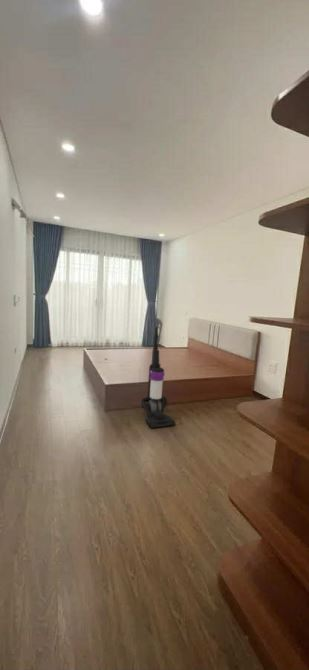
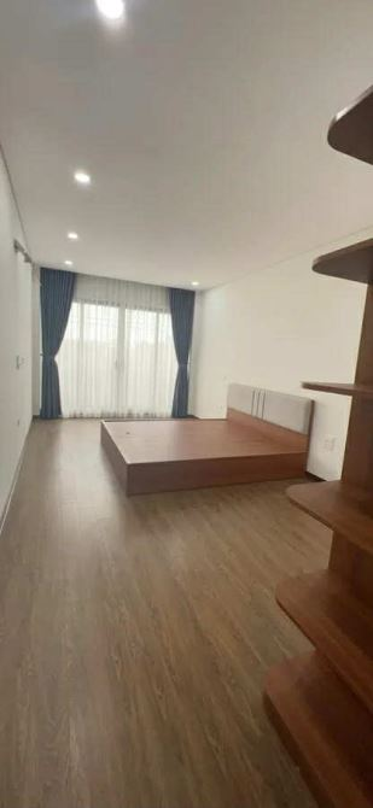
- vacuum cleaner [140,317,176,429]
